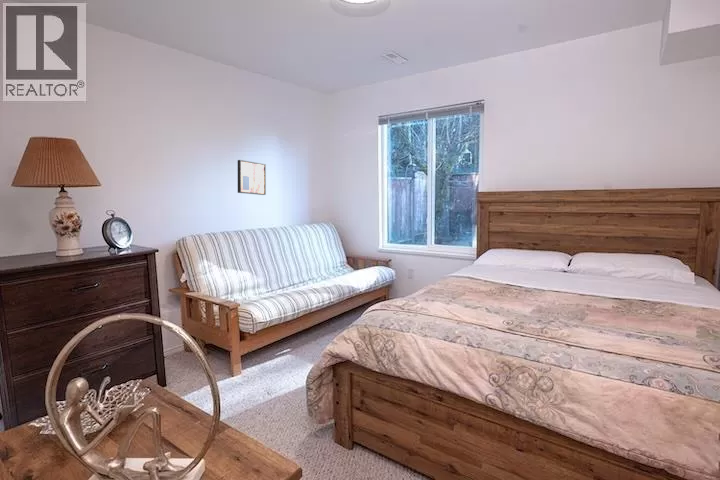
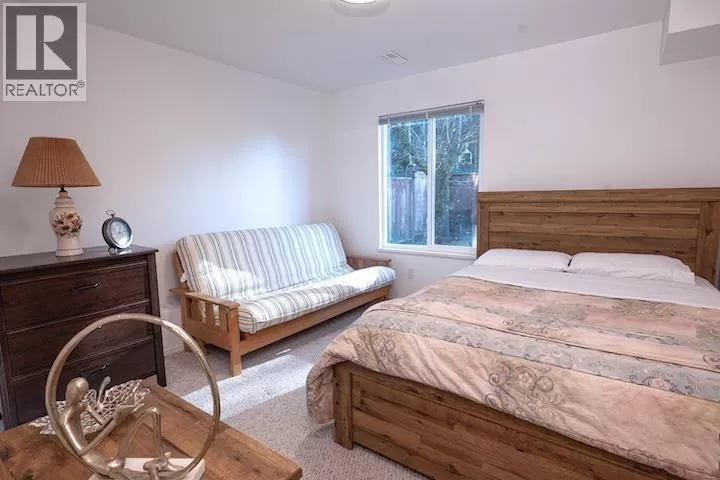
- wall art [237,159,267,196]
